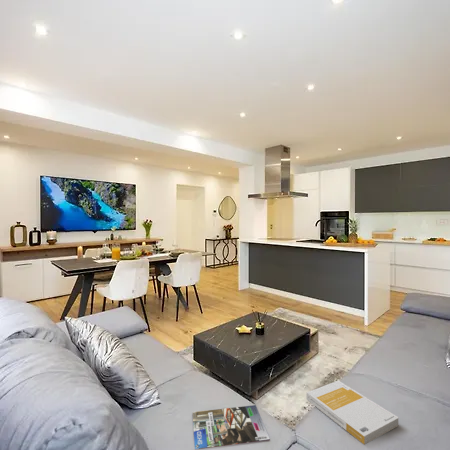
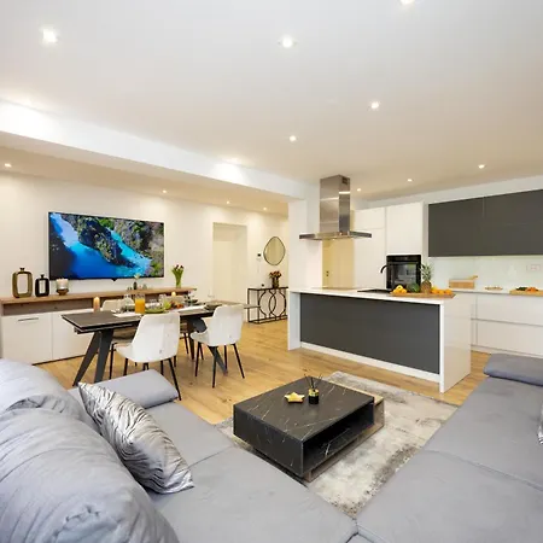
- magazine [191,404,271,450]
- book [305,380,400,446]
